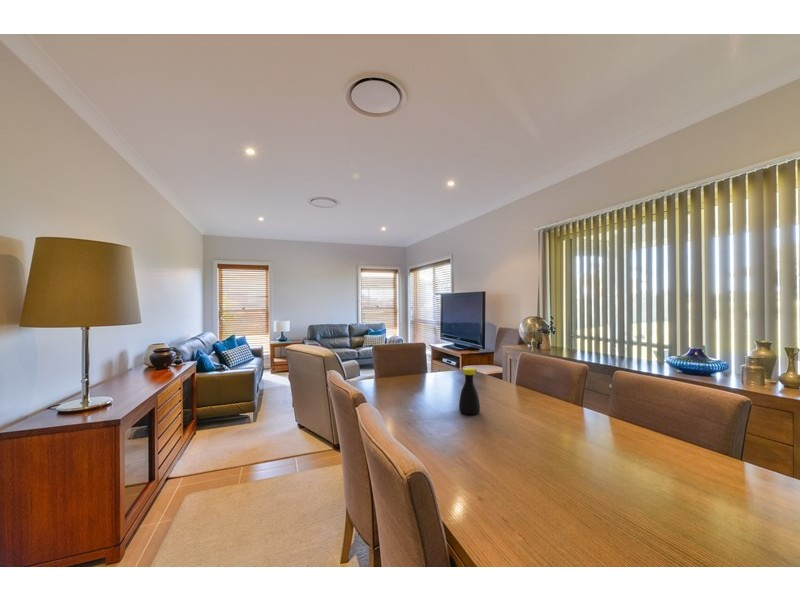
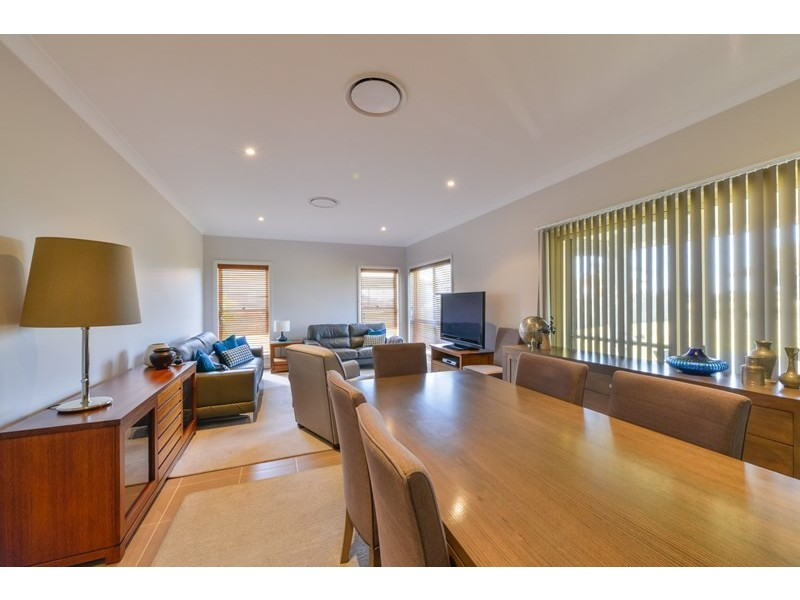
- bottle [458,367,481,416]
